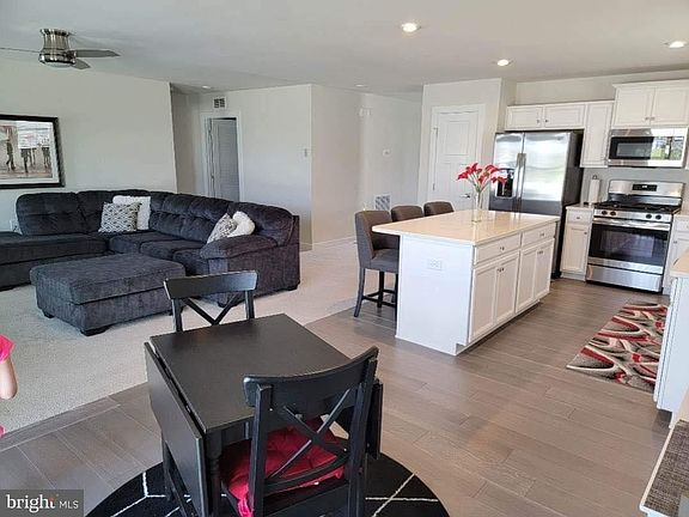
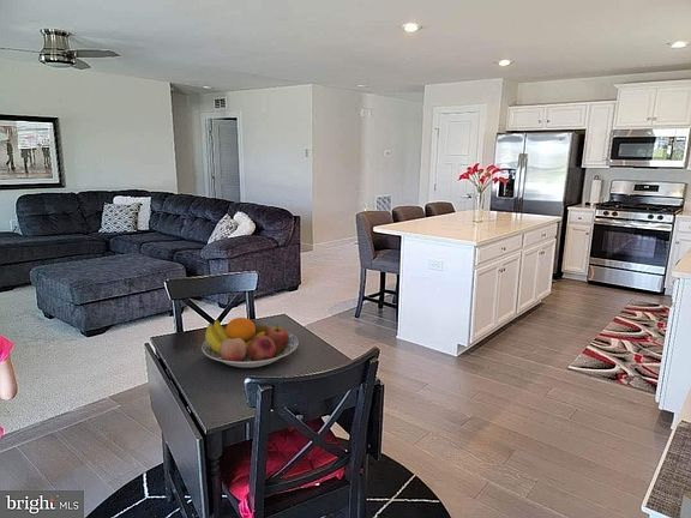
+ fruit bowl [200,317,299,369]
